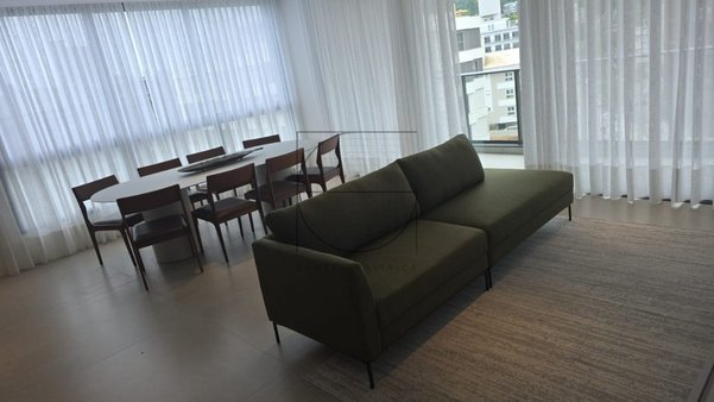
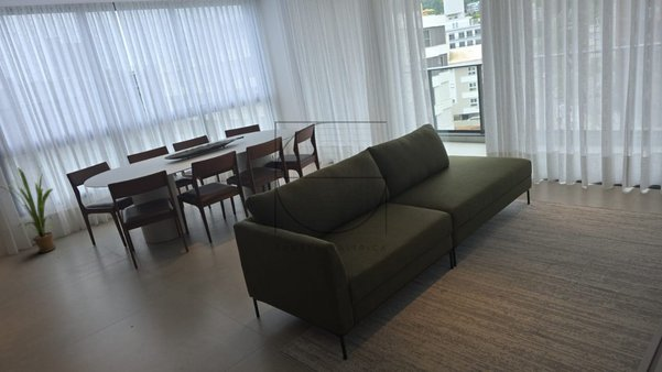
+ house plant [0,166,57,253]
